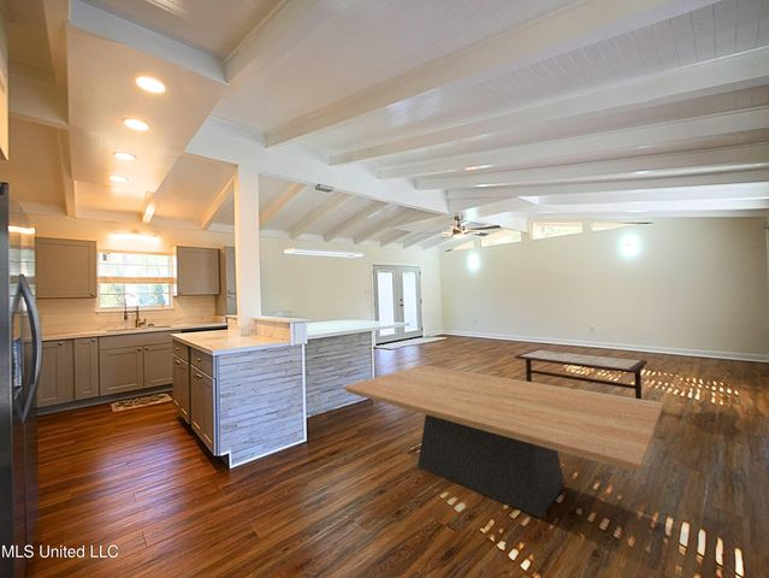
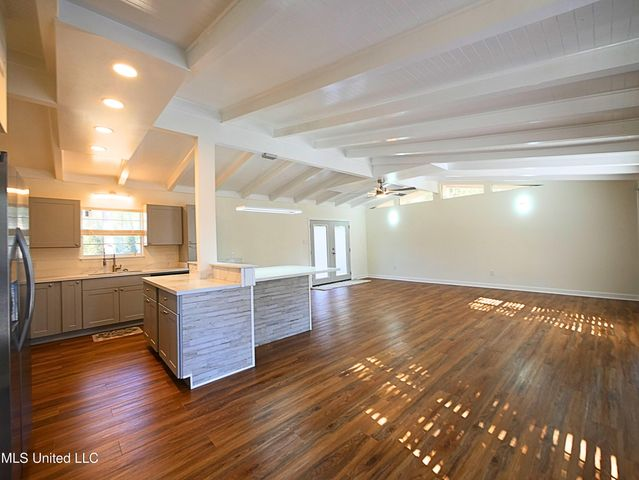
- coffee table [514,348,649,400]
- dining table [342,364,664,519]
